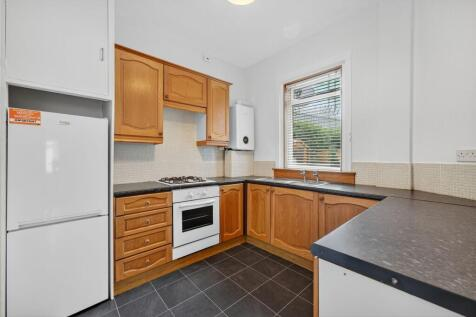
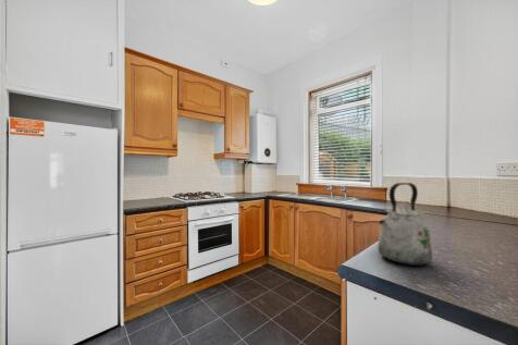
+ kettle [377,182,433,267]
